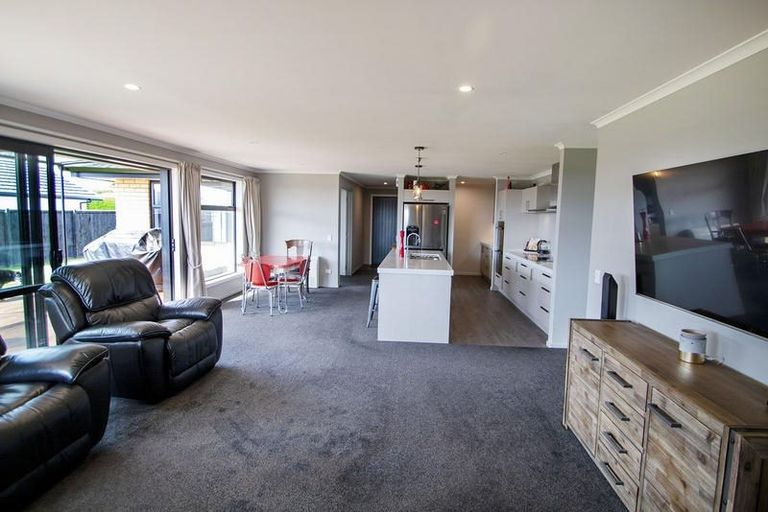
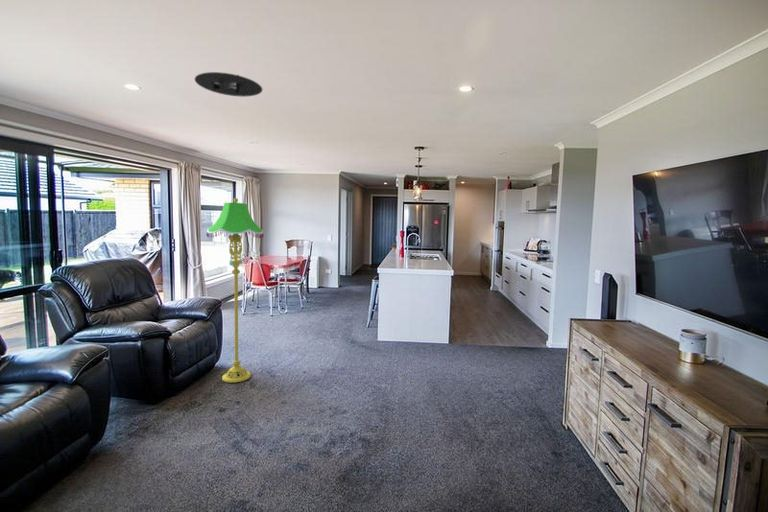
+ floor lamp [205,197,265,383]
+ ceiling light [194,71,263,98]
